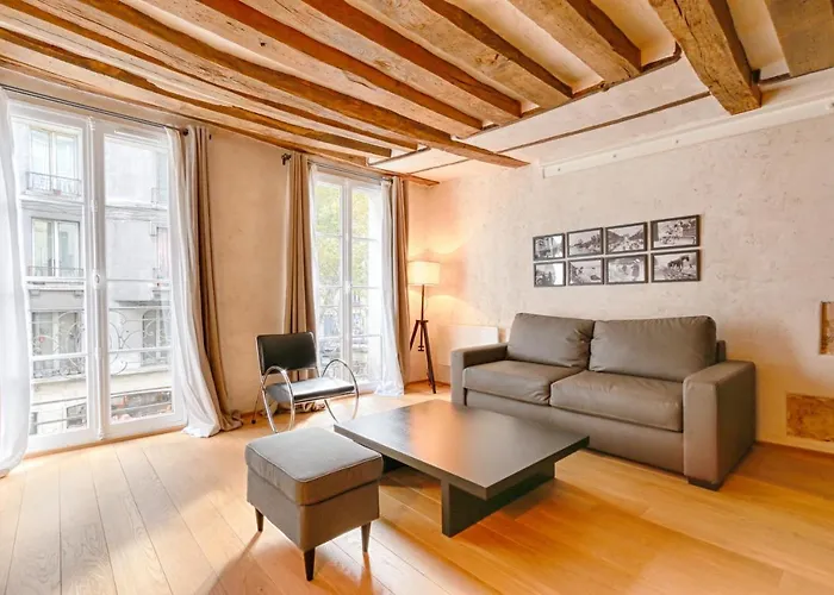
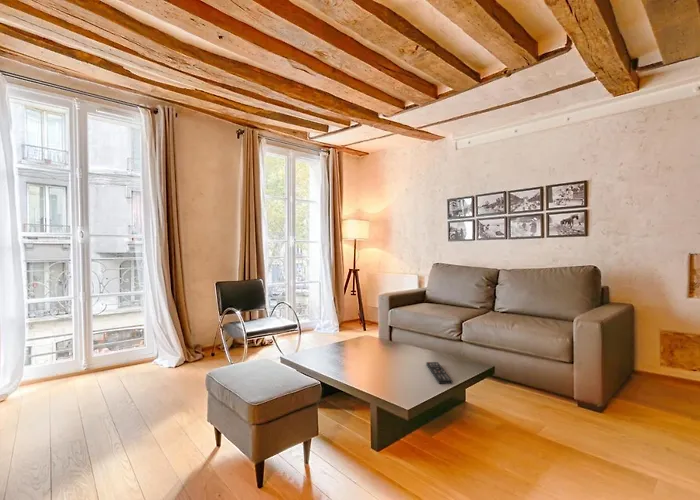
+ remote control [425,361,454,385]
